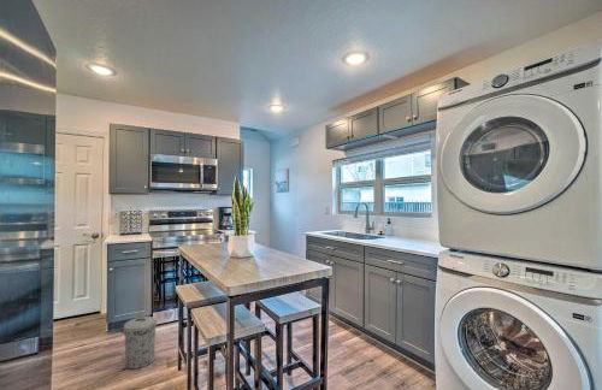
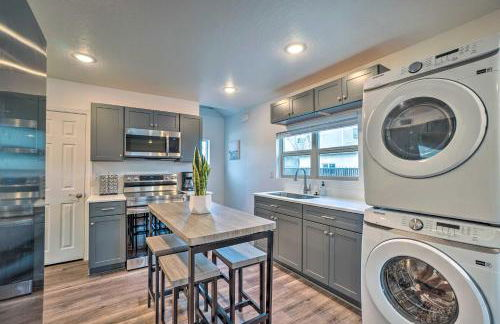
- trash can [123,315,158,371]
